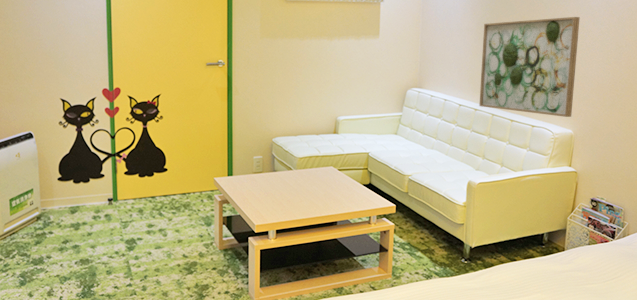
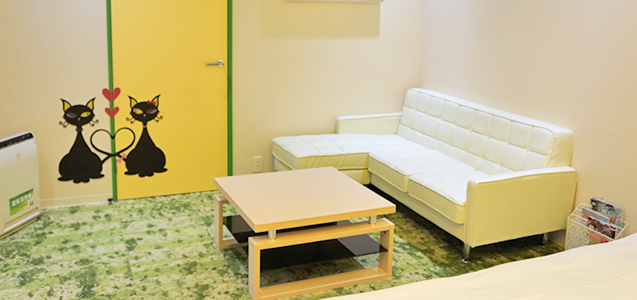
- wall art [478,16,581,118]
